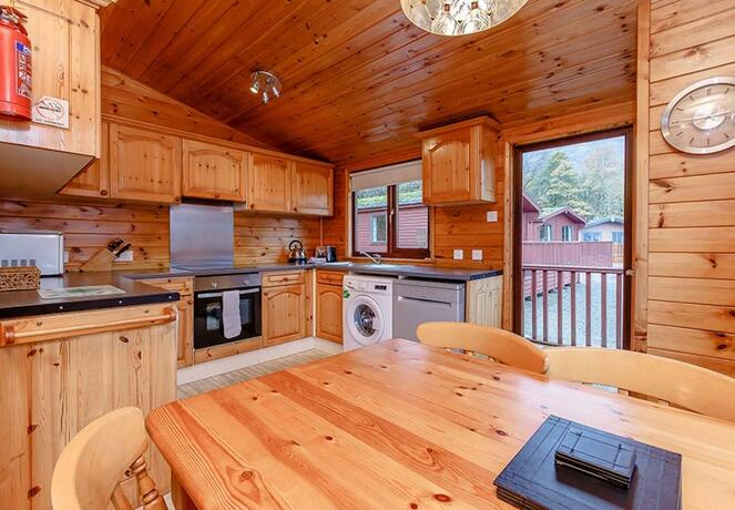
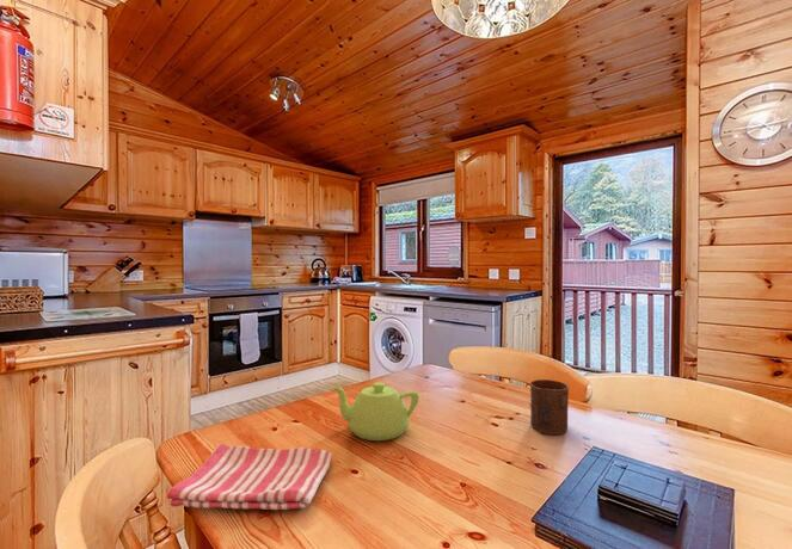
+ dish towel [166,442,333,511]
+ cup [529,378,570,436]
+ teapot [331,381,420,442]
